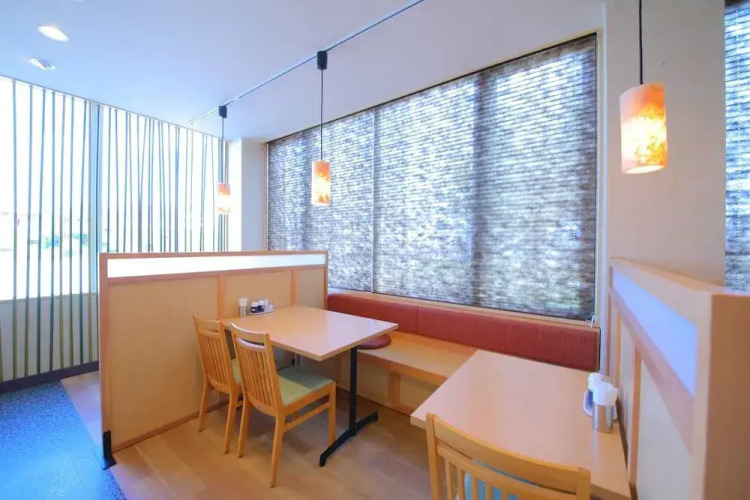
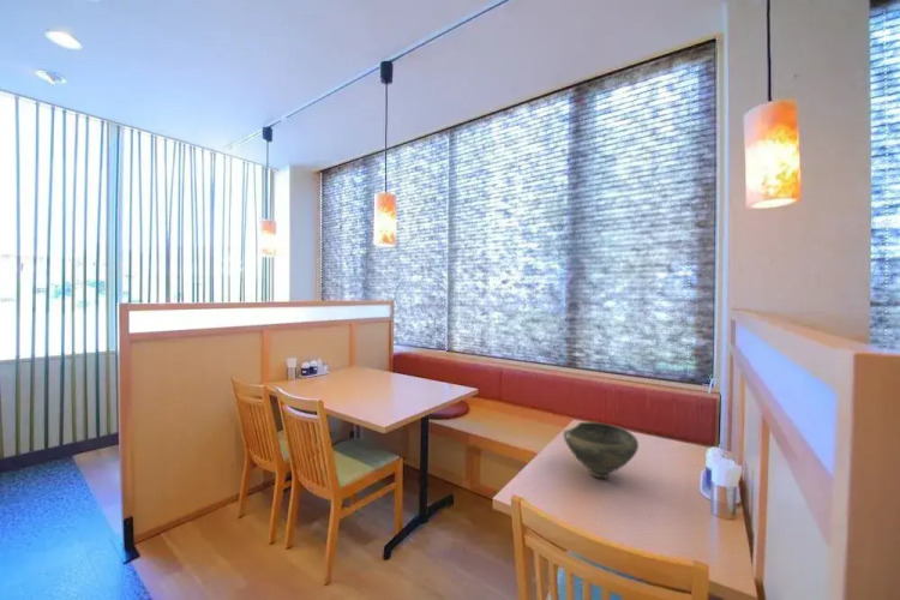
+ bowl [563,421,640,480]
